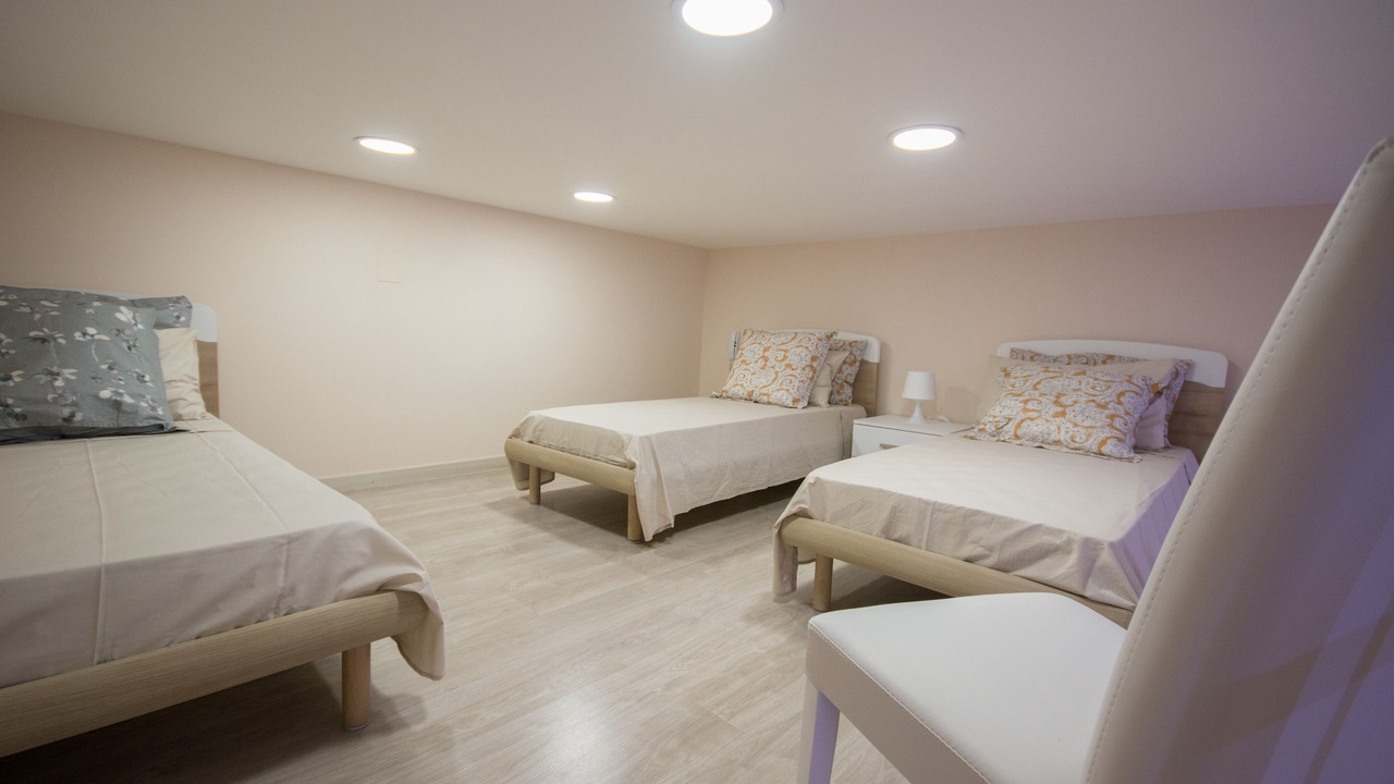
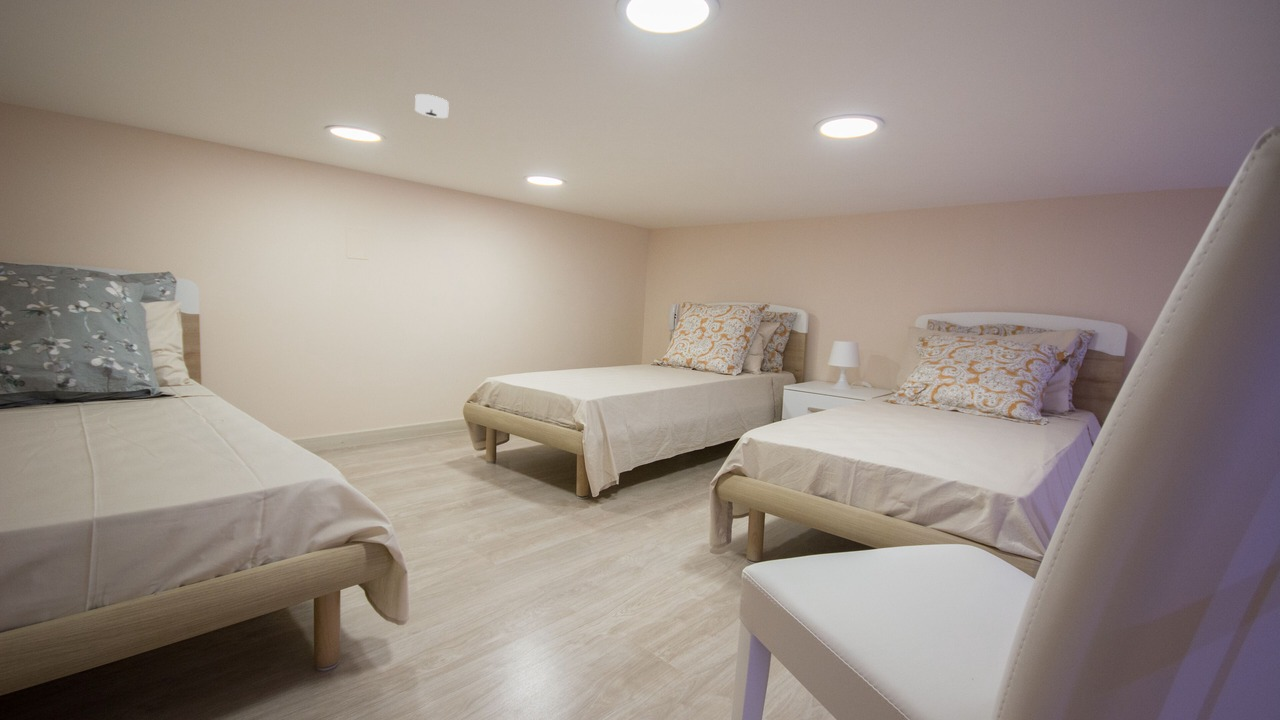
+ smoke detector [414,93,450,119]
